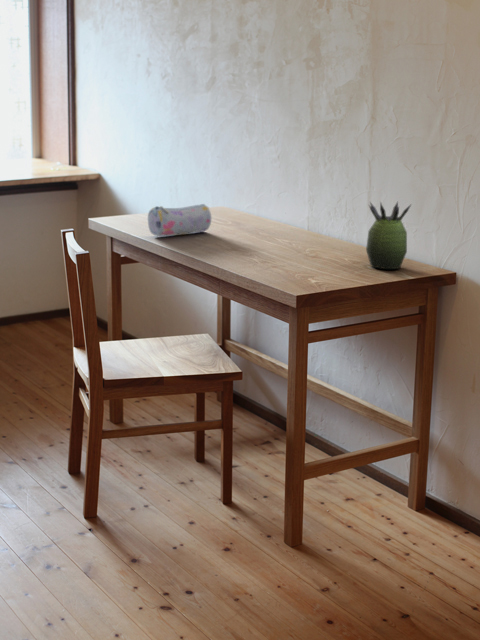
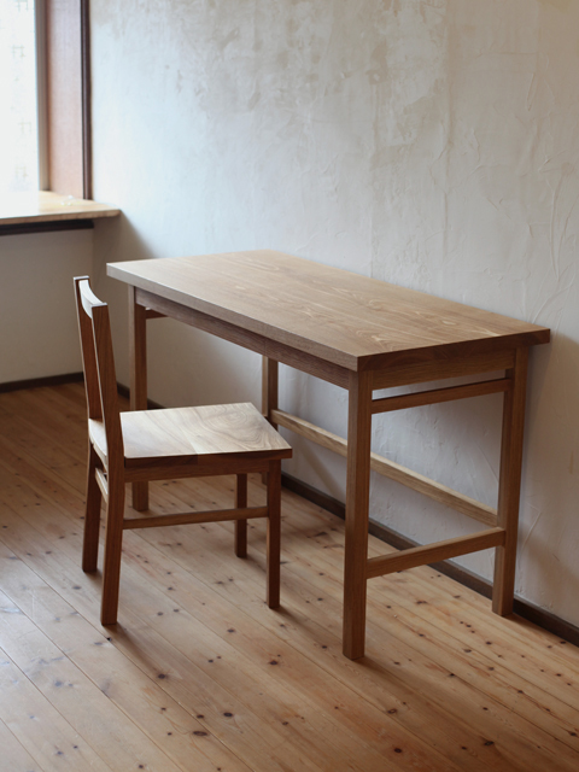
- pencil case [147,203,212,237]
- succulent plant [365,200,413,270]
